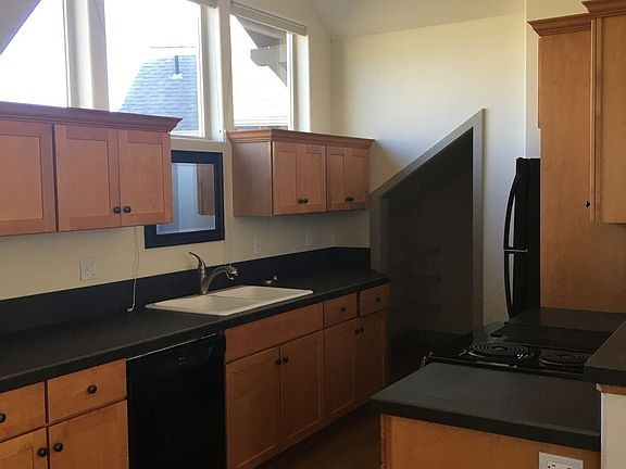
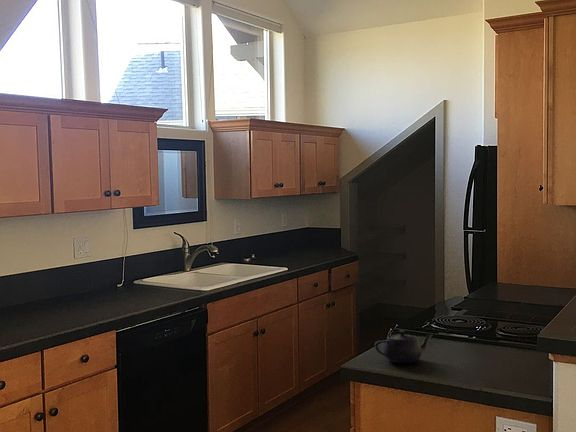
+ teapot [374,329,433,364]
